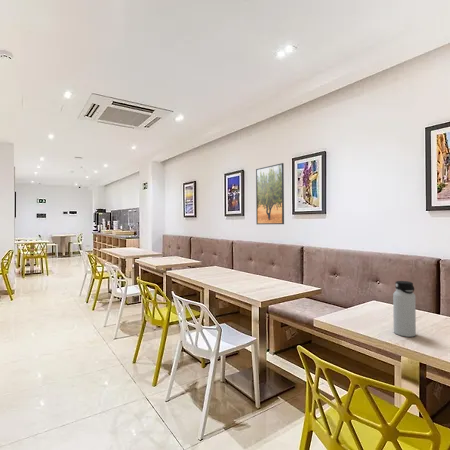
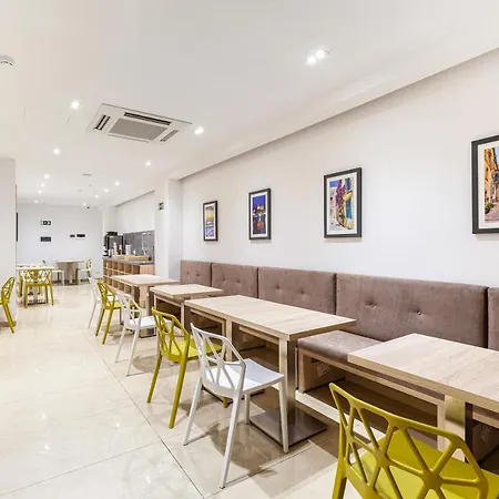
- water bottle [392,280,417,338]
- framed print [255,162,285,225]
